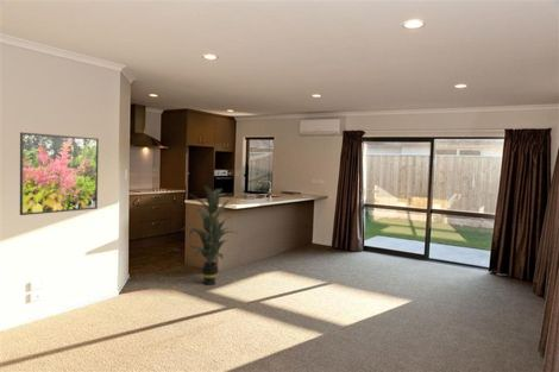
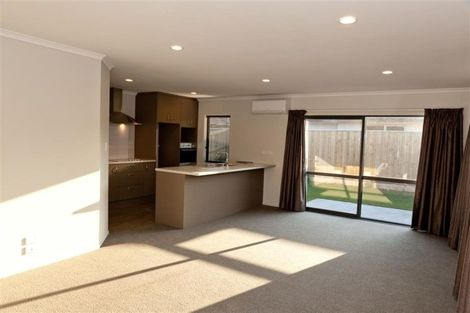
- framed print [19,131,100,216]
- indoor plant [180,184,240,286]
